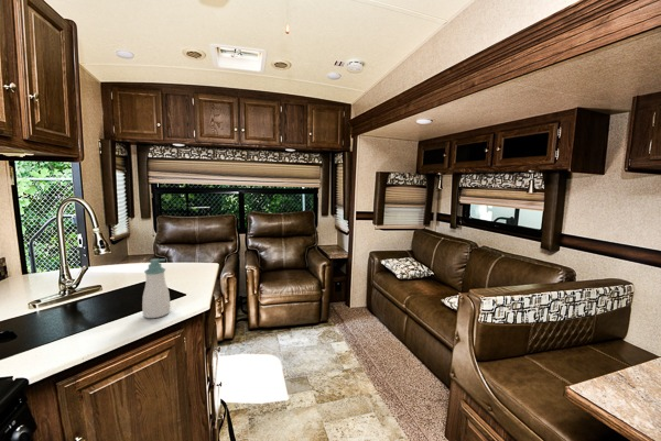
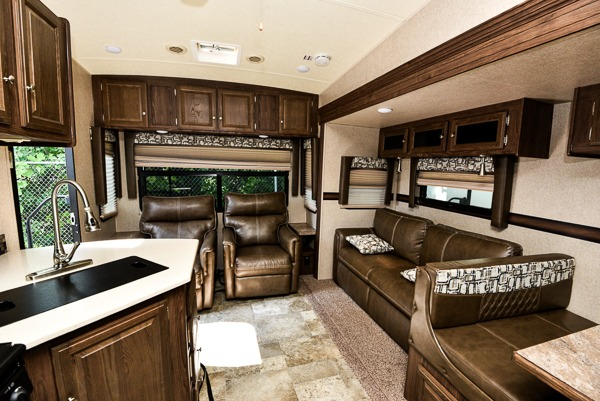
- soap bottle [141,257,172,319]
